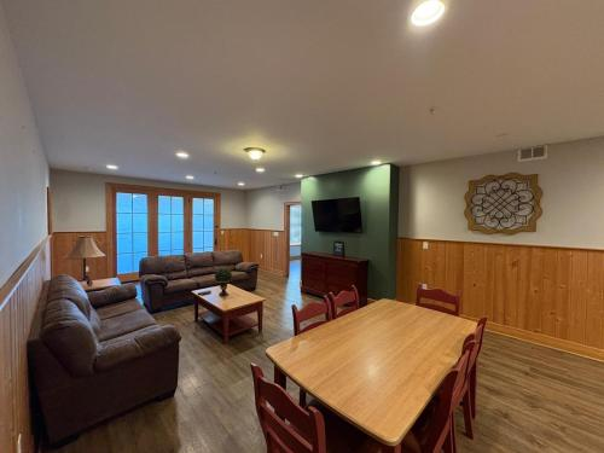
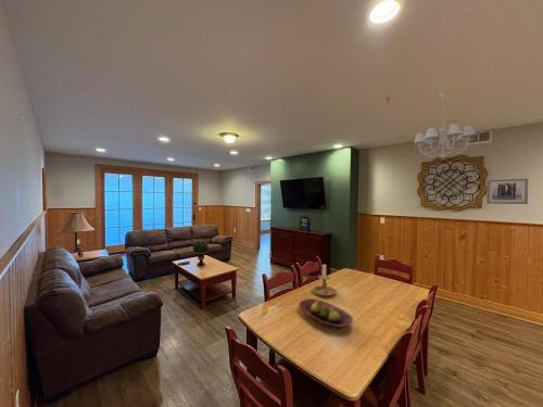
+ chandelier [413,89,477,161]
+ fruit bowl [298,297,354,331]
+ wall art [485,177,529,205]
+ candle holder [311,263,338,298]
